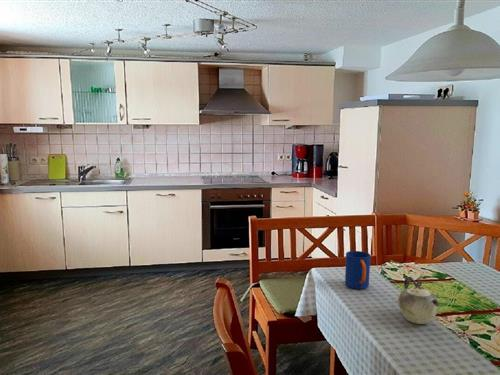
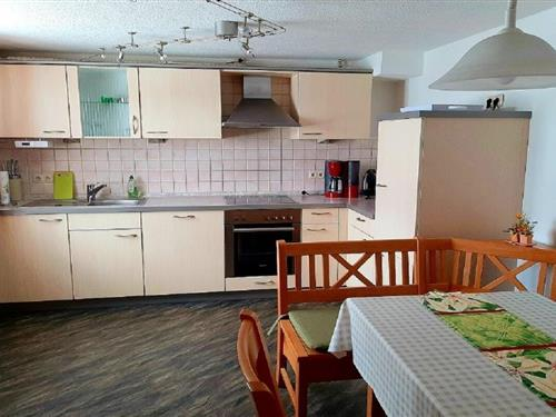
- mug [344,250,371,290]
- teapot [397,276,440,325]
